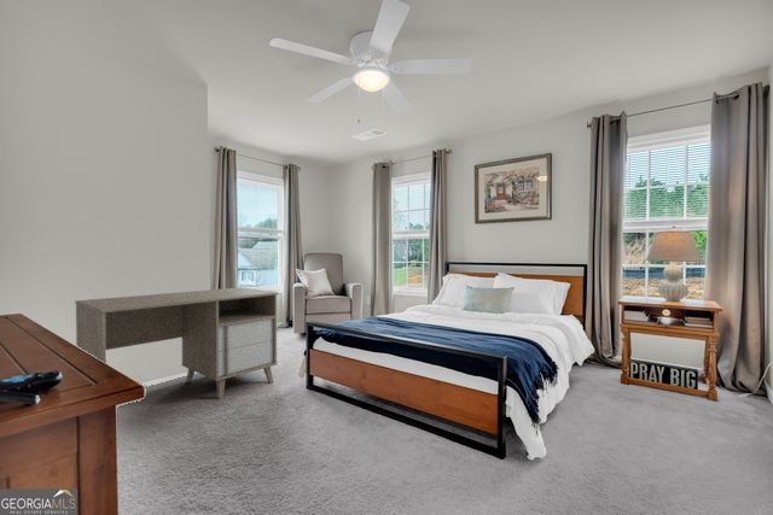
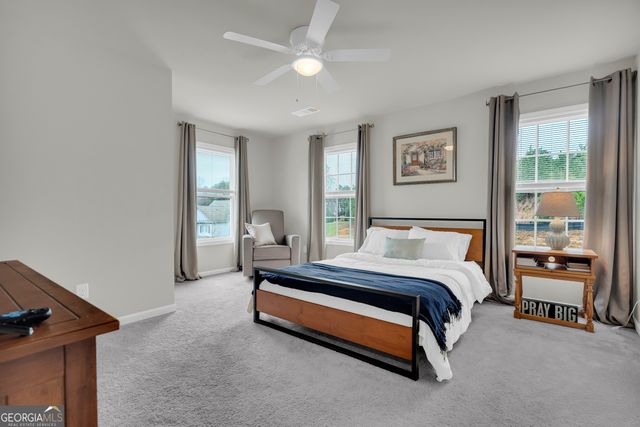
- desk [74,286,279,400]
